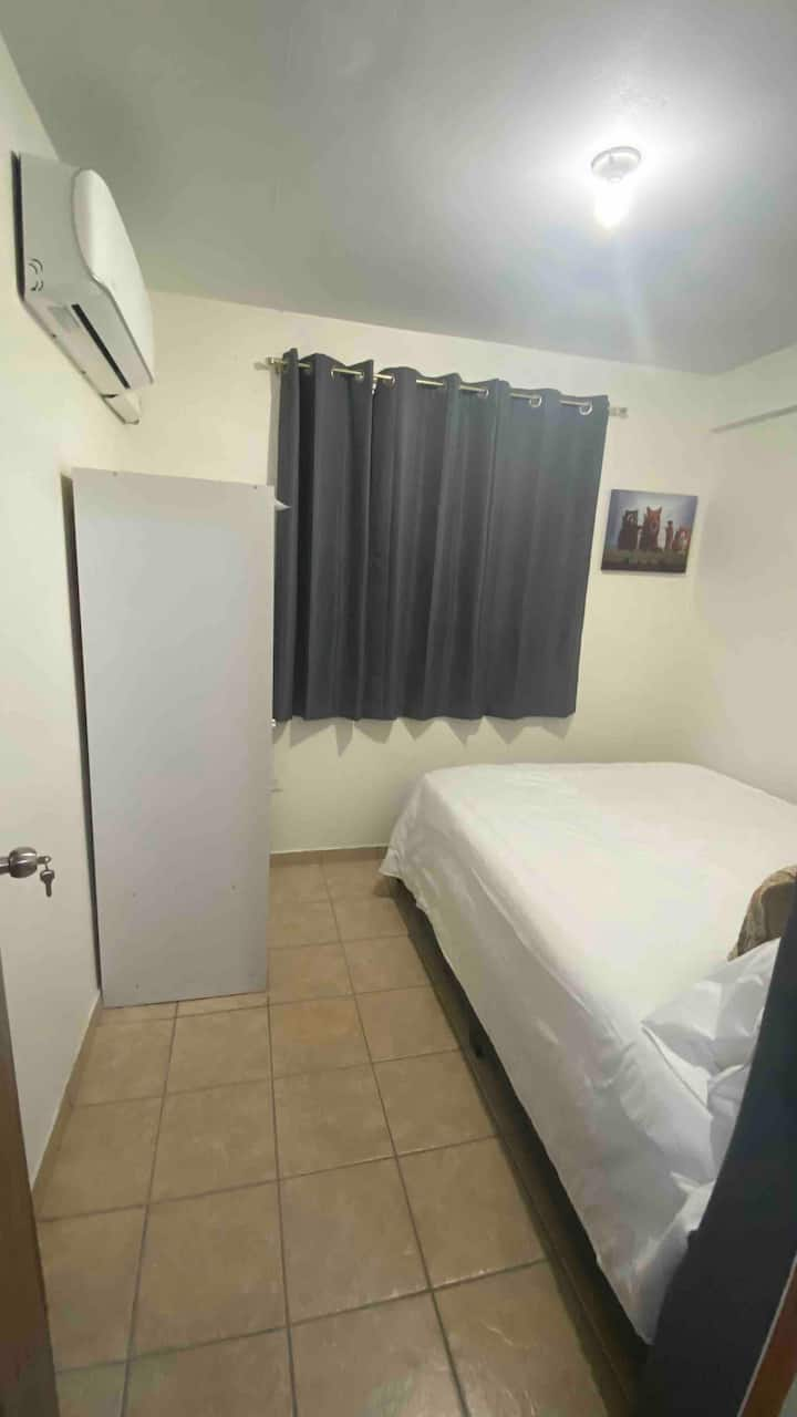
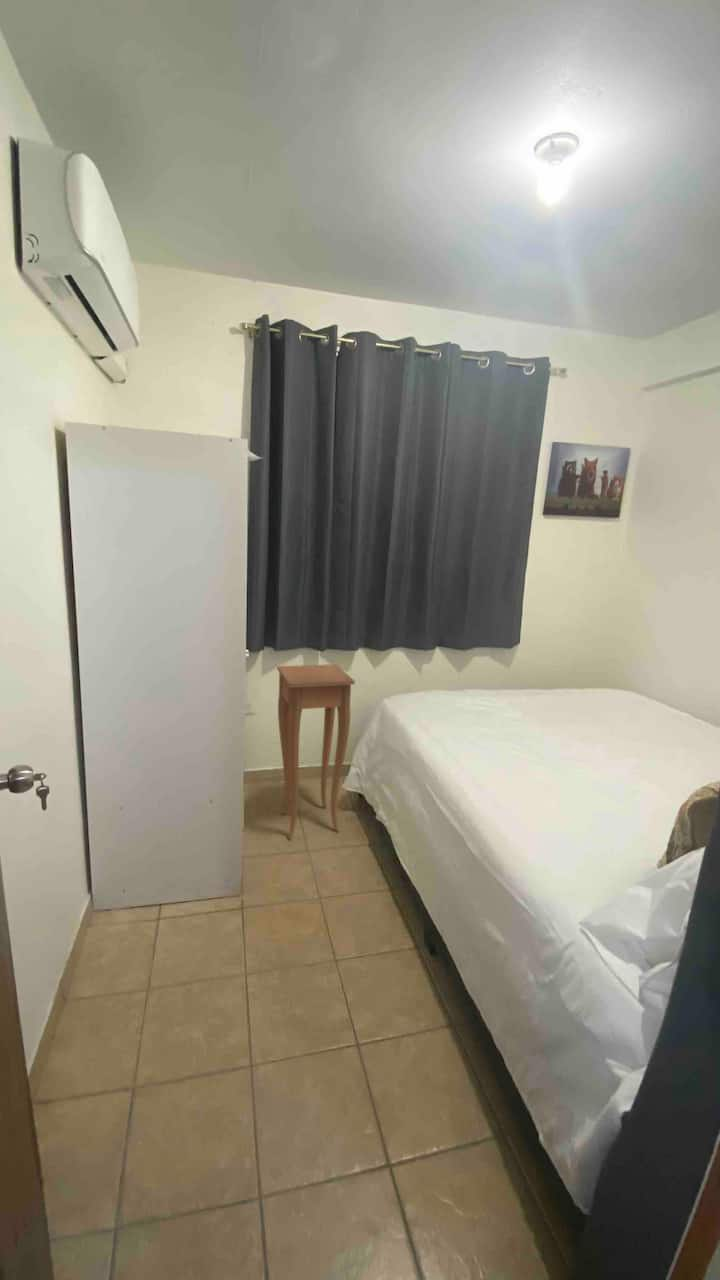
+ side table [276,663,356,840]
